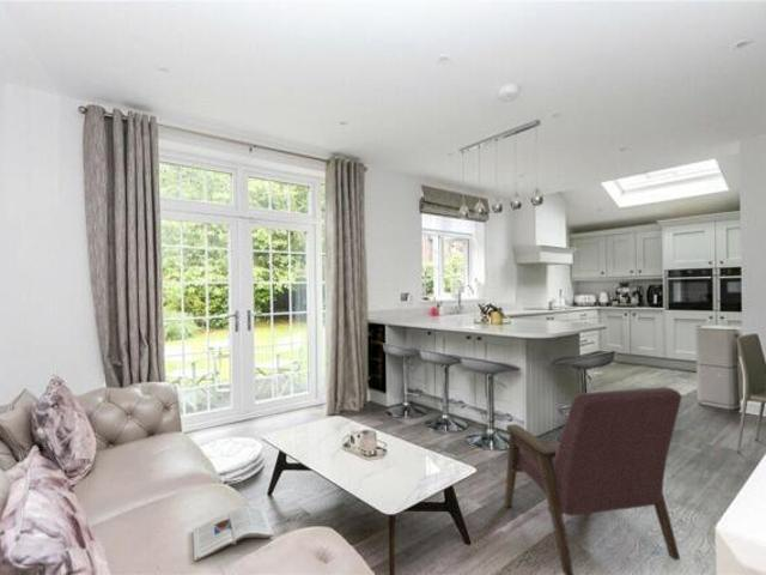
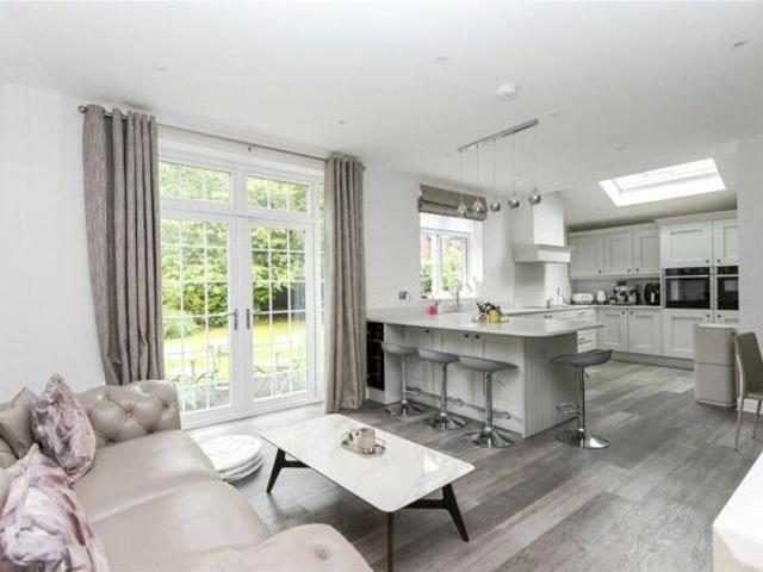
- magazine [192,506,275,562]
- armchair [504,386,682,575]
